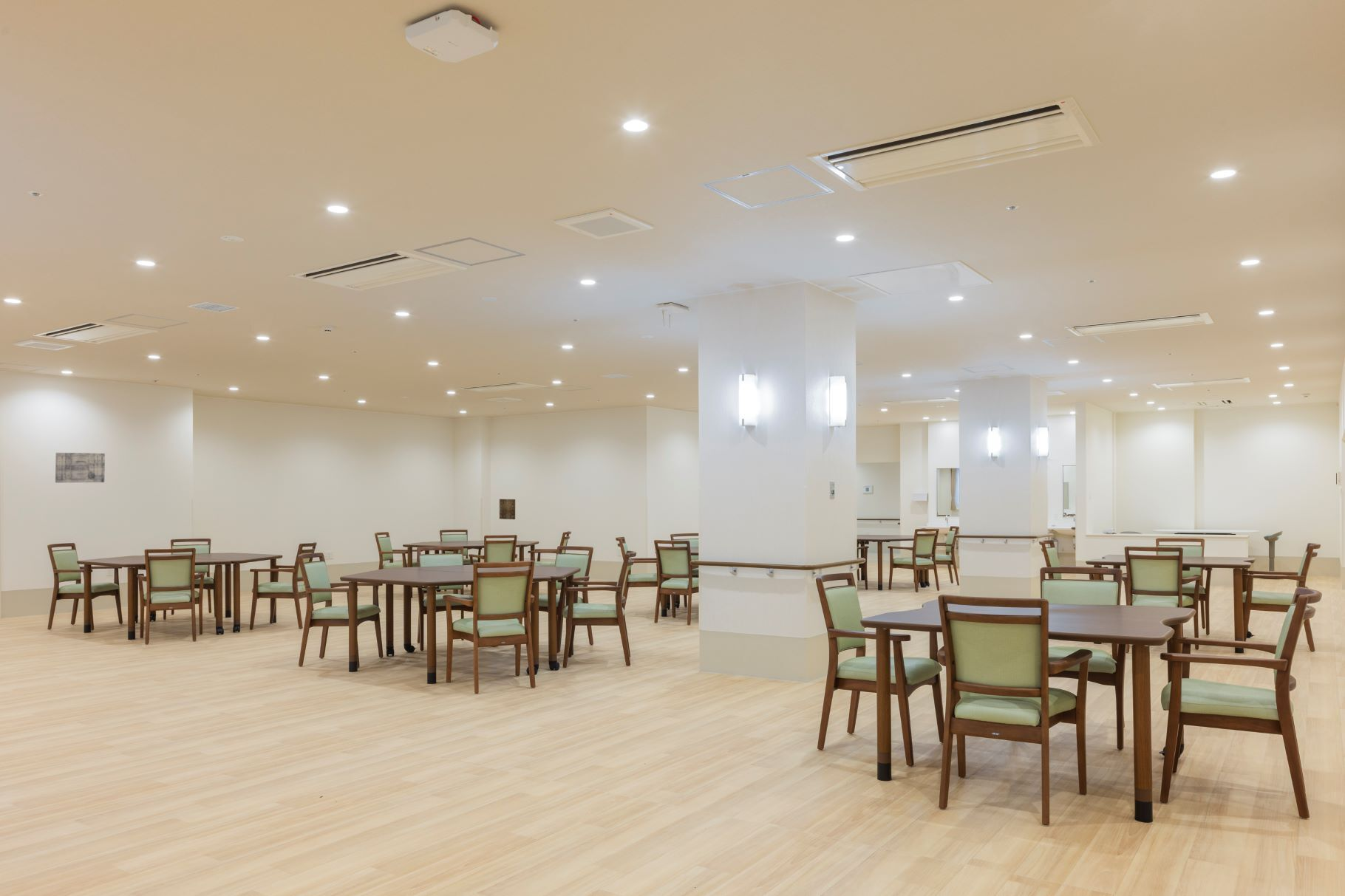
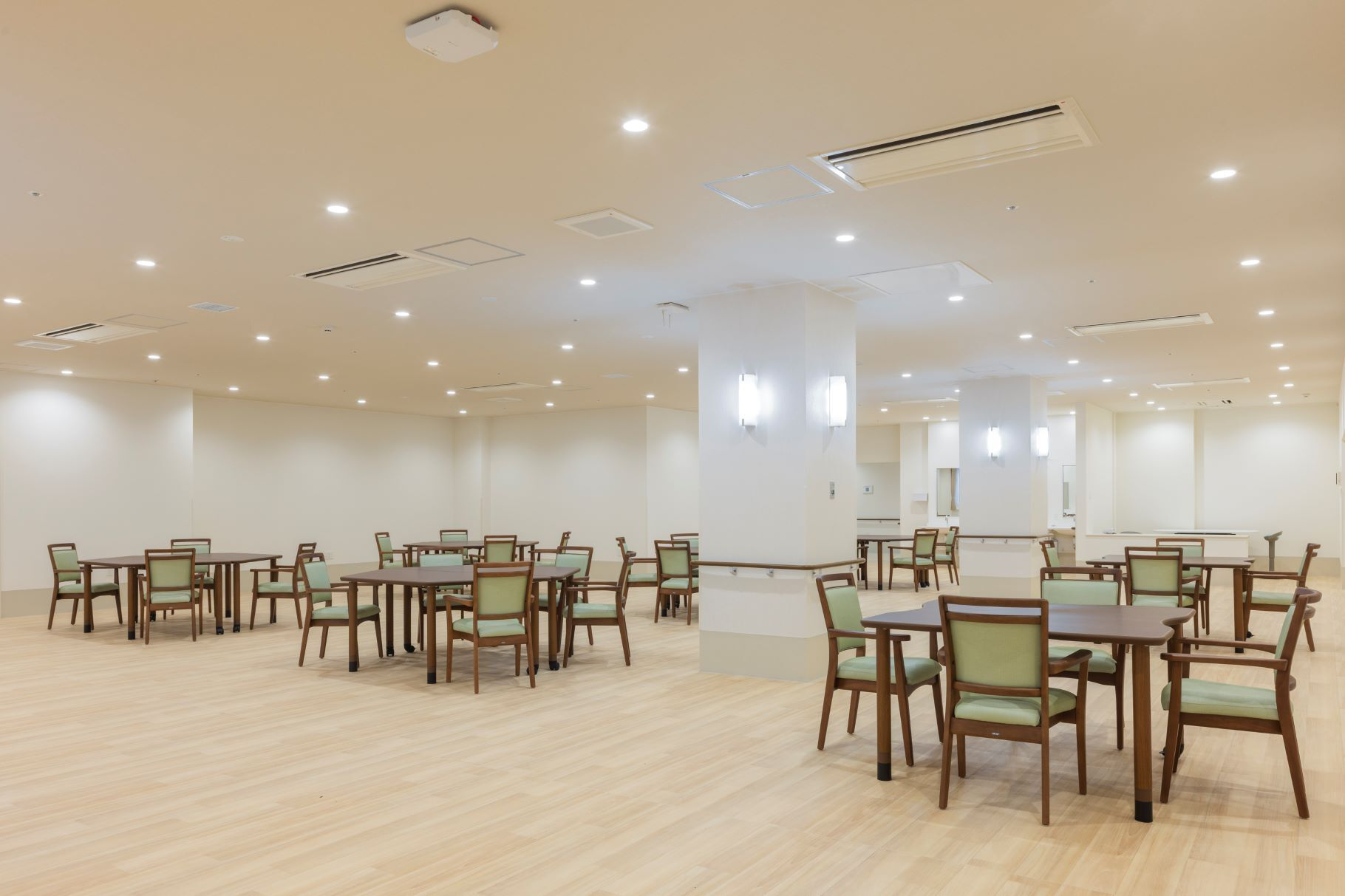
- wall art [55,452,106,483]
- wall art [499,499,516,520]
